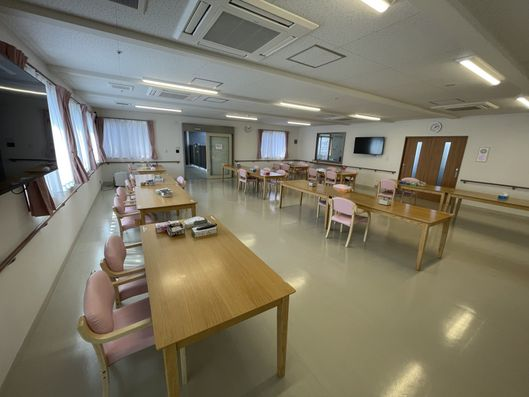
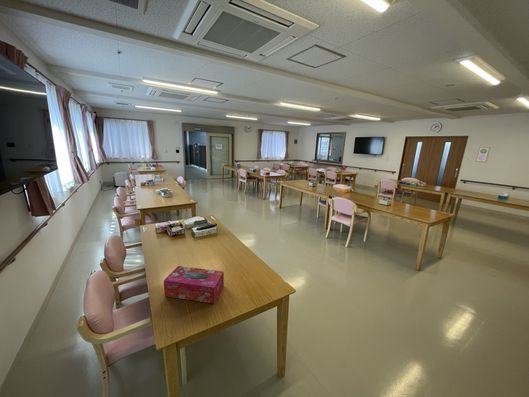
+ tissue box [163,265,225,304]
